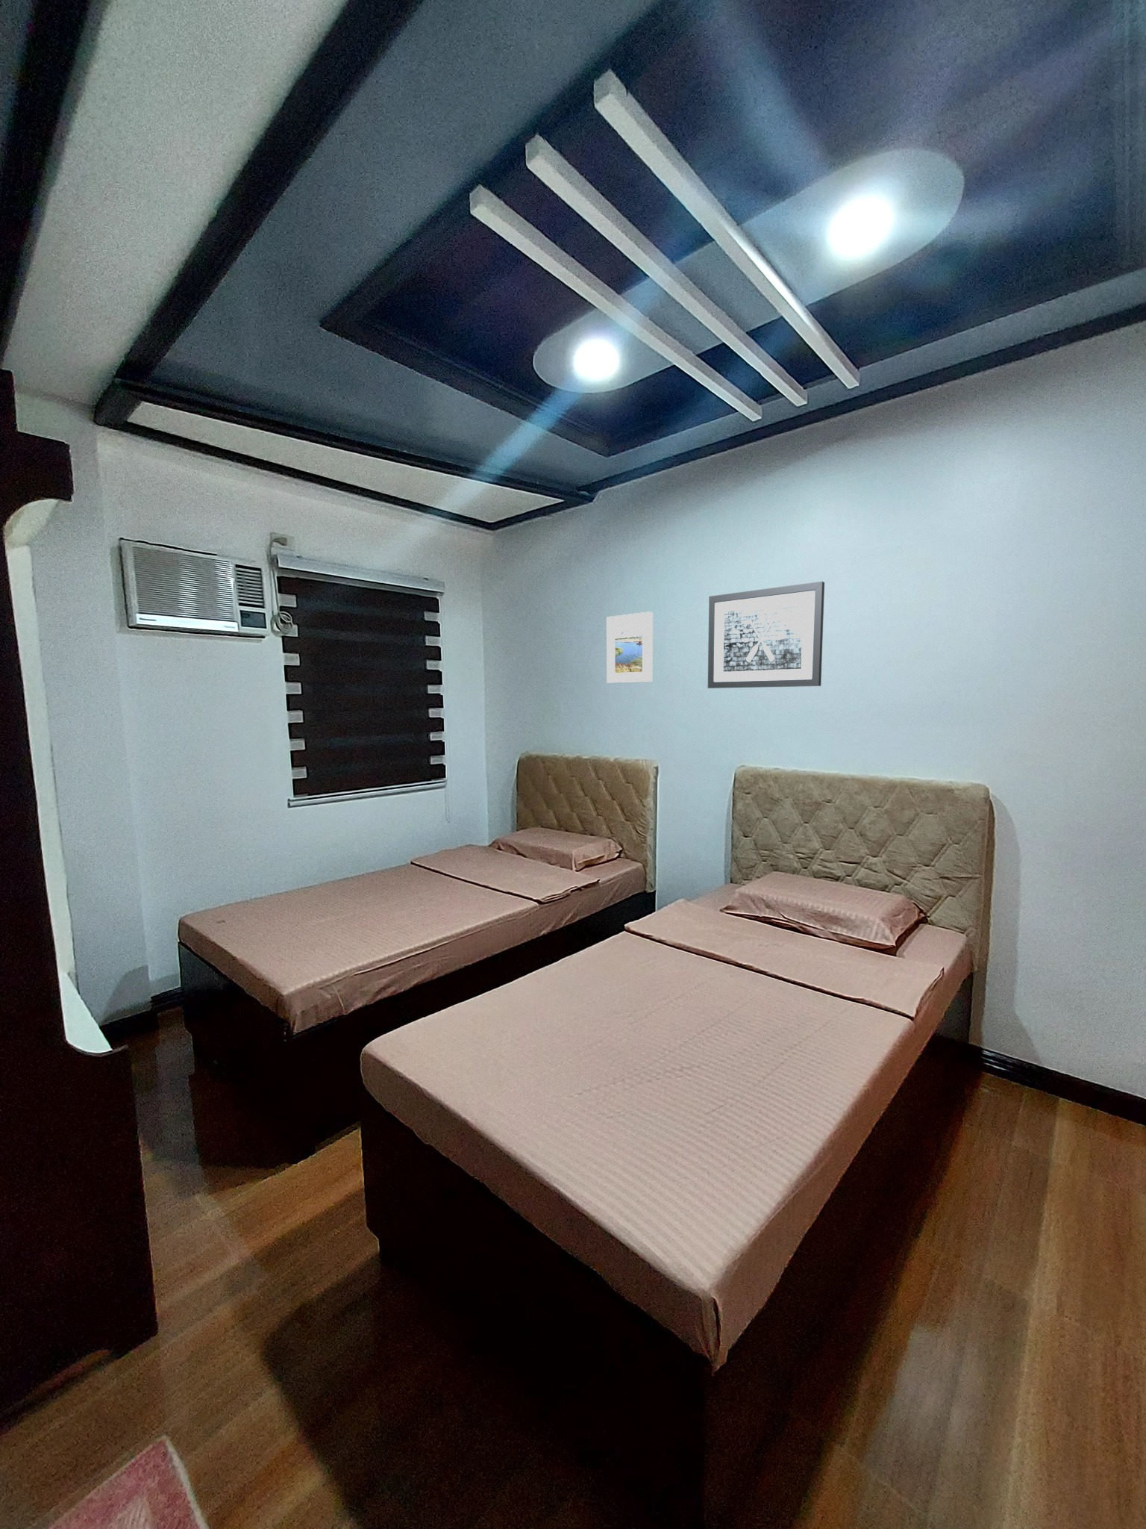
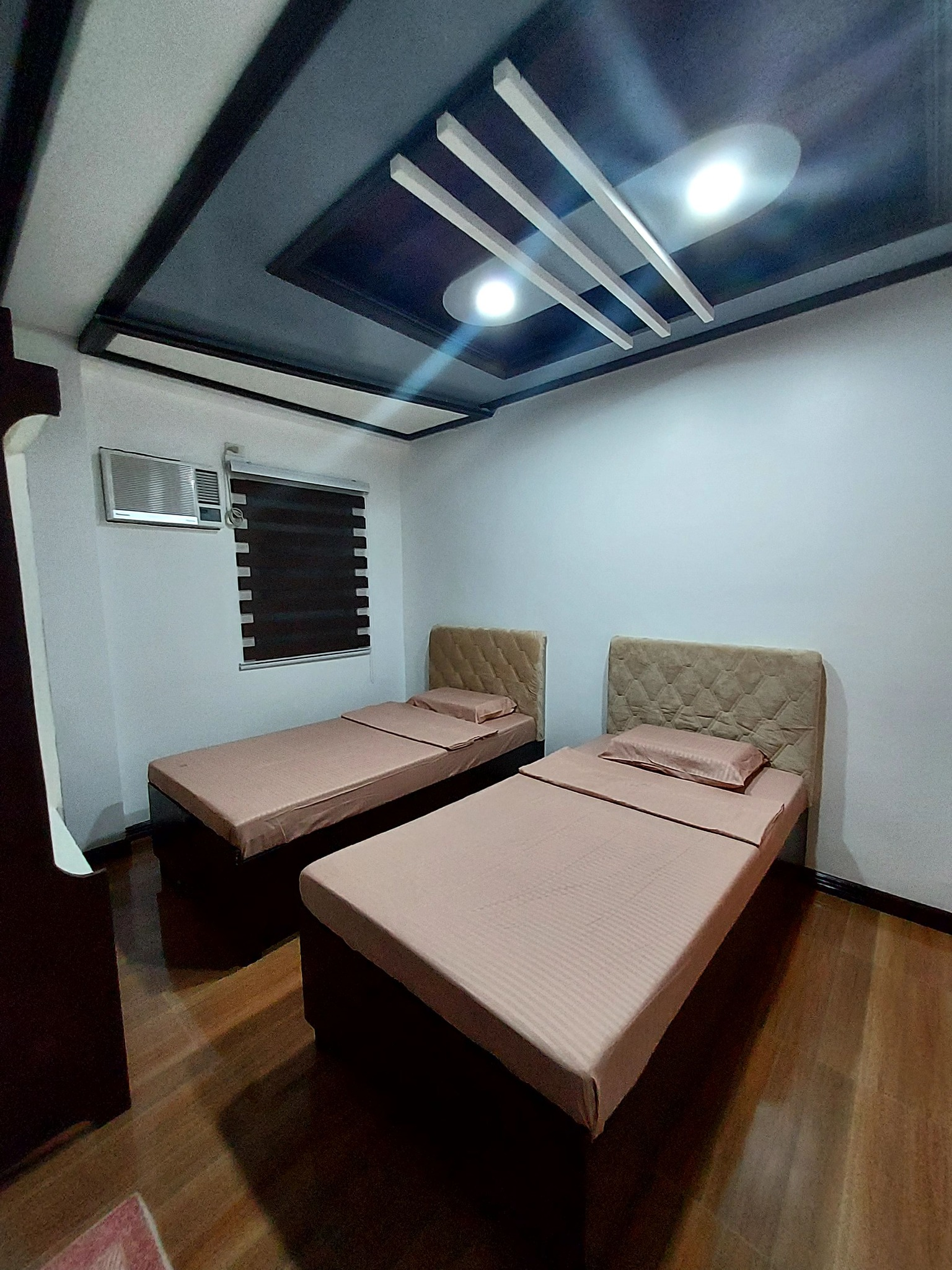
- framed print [606,610,654,684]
- wall art [708,580,825,689]
